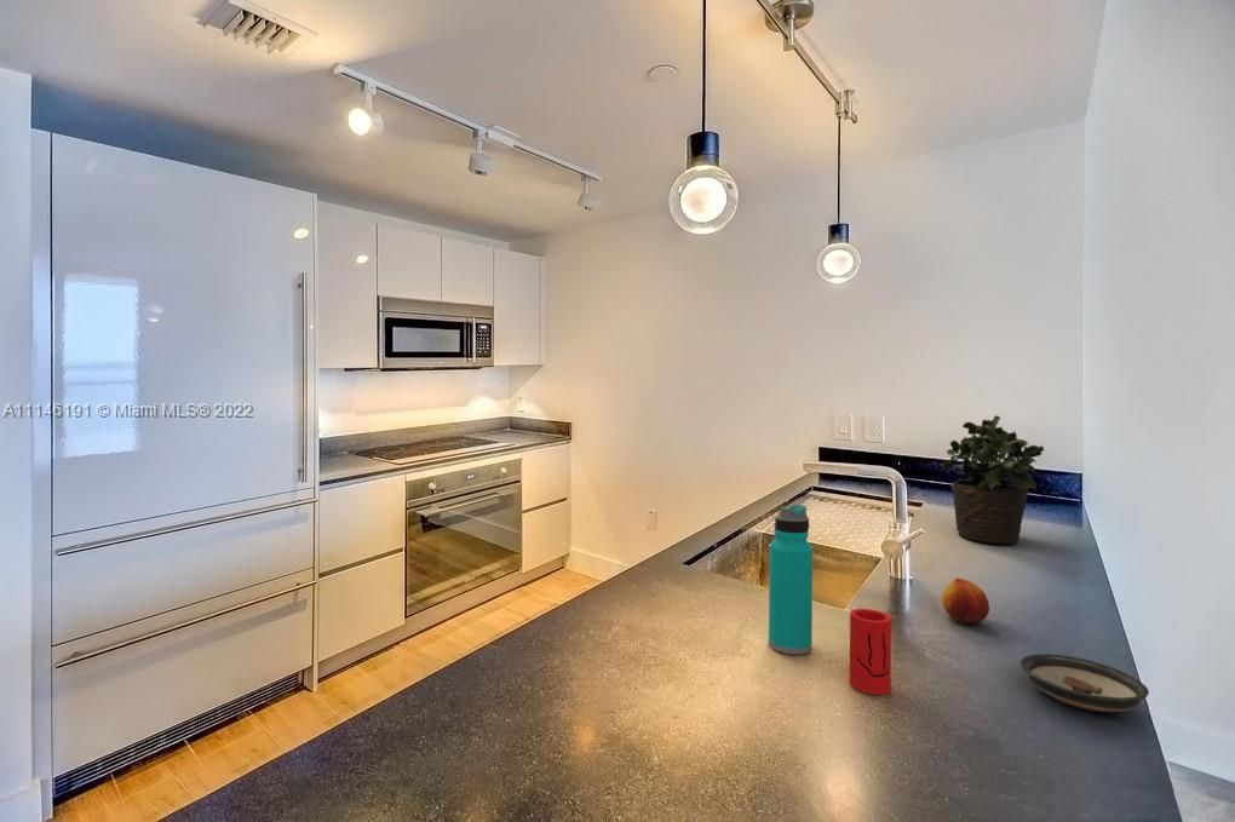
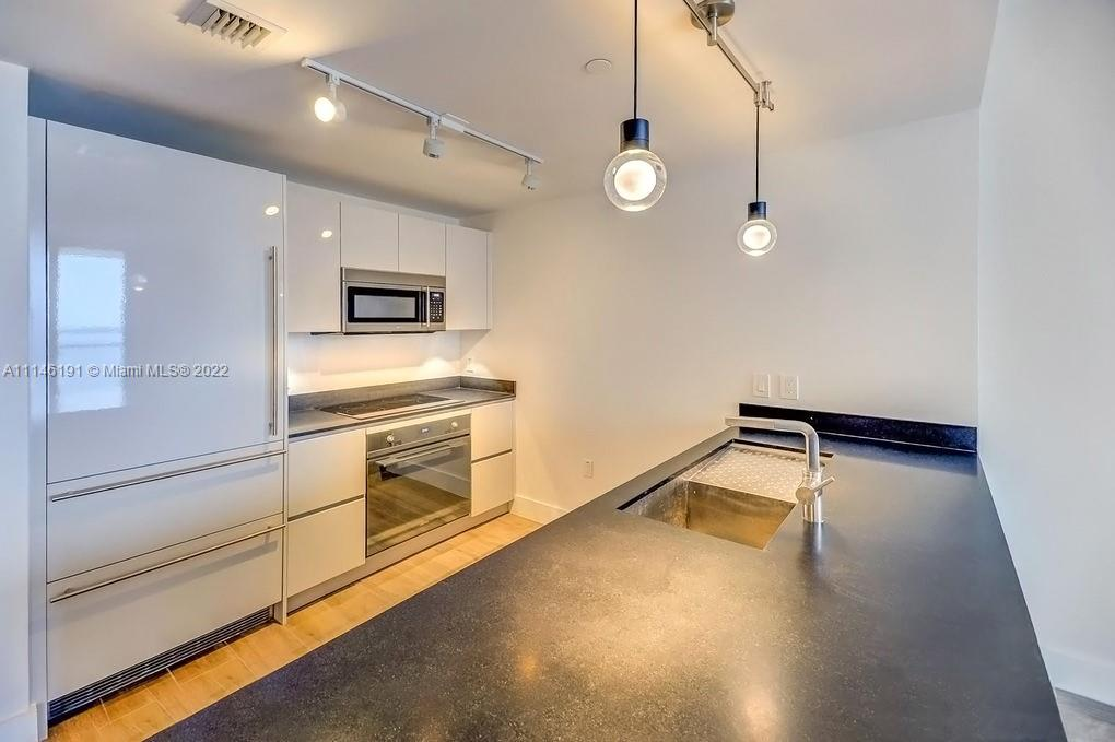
- water bottle [768,504,814,655]
- cup [849,608,892,696]
- fruit [941,577,990,625]
- saucer [1019,653,1150,713]
- potted plant [941,414,1045,545]
